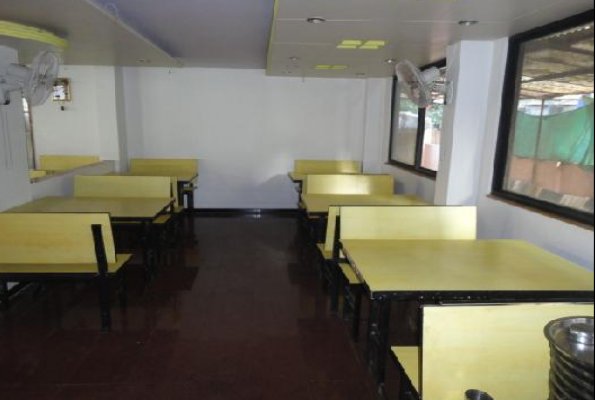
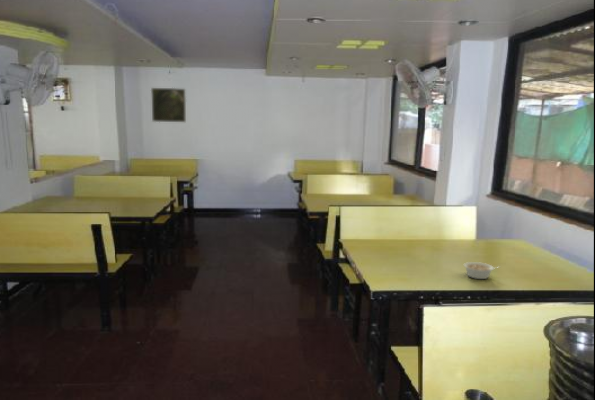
+ legume [463,261,502,280]
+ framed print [150,87,187,123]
